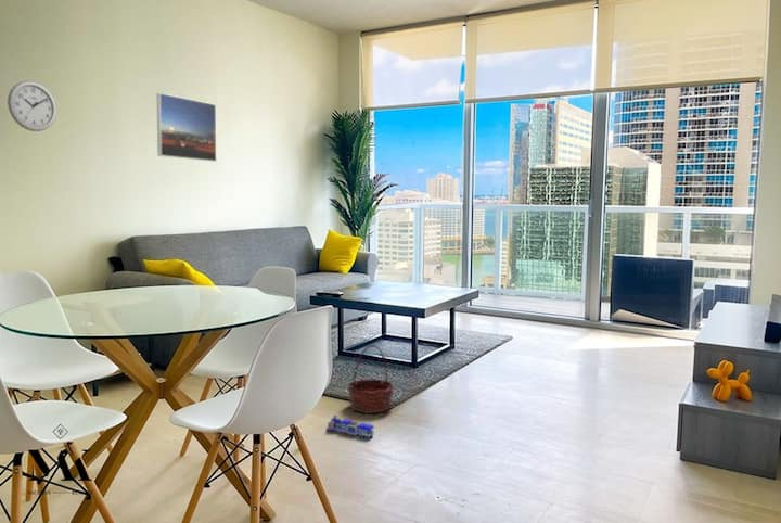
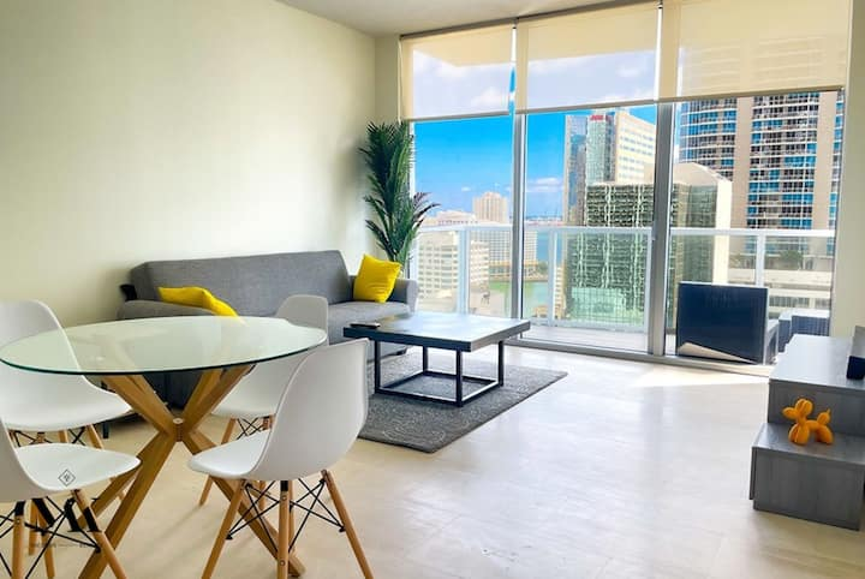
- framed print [156,92,218,163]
- basket [346,344,395,414]
- toy train [324,414,375,439]
- wall clock [7,80,57,132]
